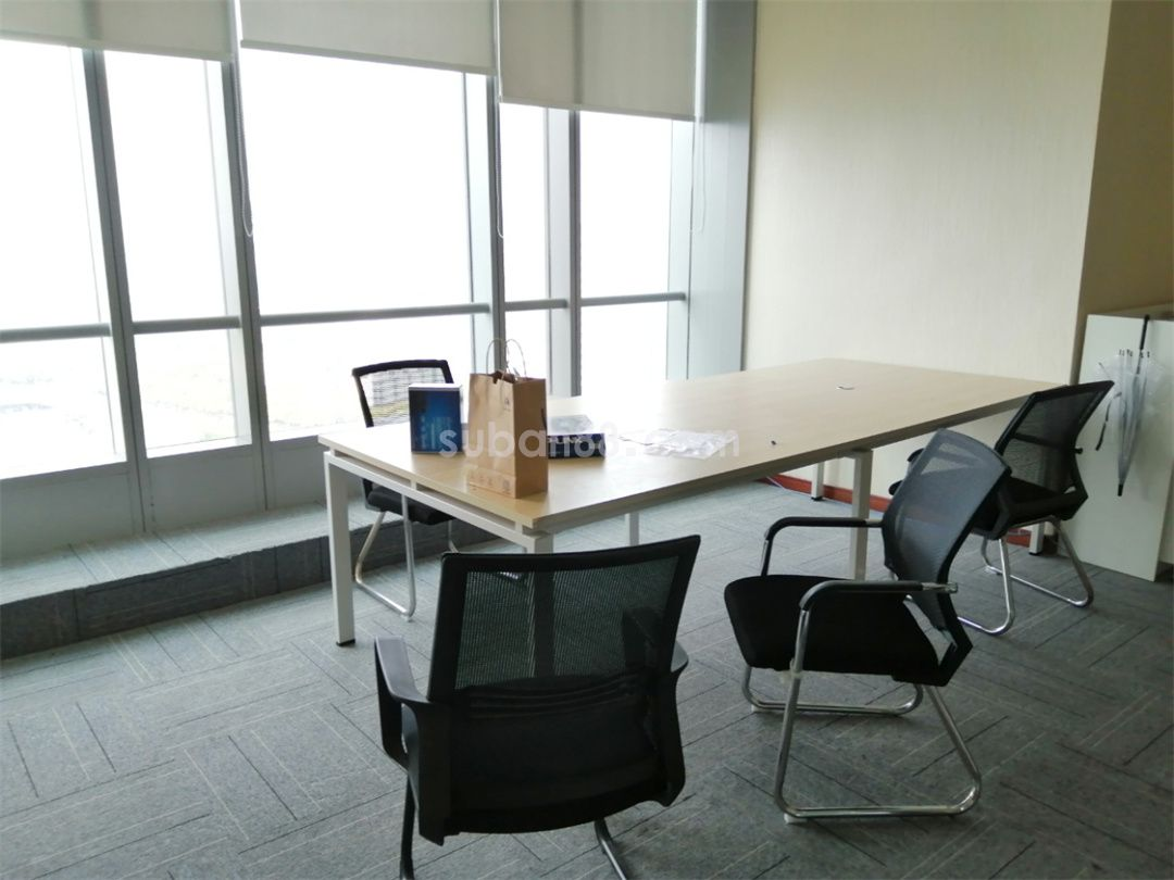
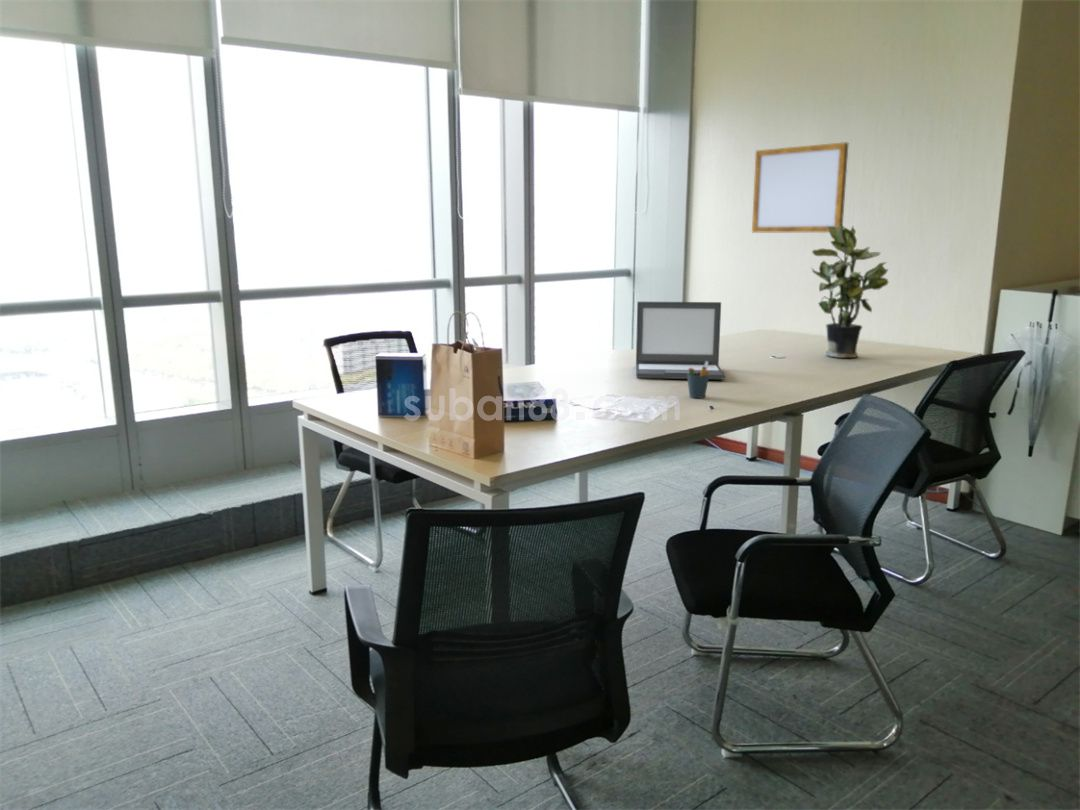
+ writing board [751,141,849,234]
+ laptop [635,301,726,380]
+ potted plant [810,224,889,359]
+ pen holder [687,361,709,399]
